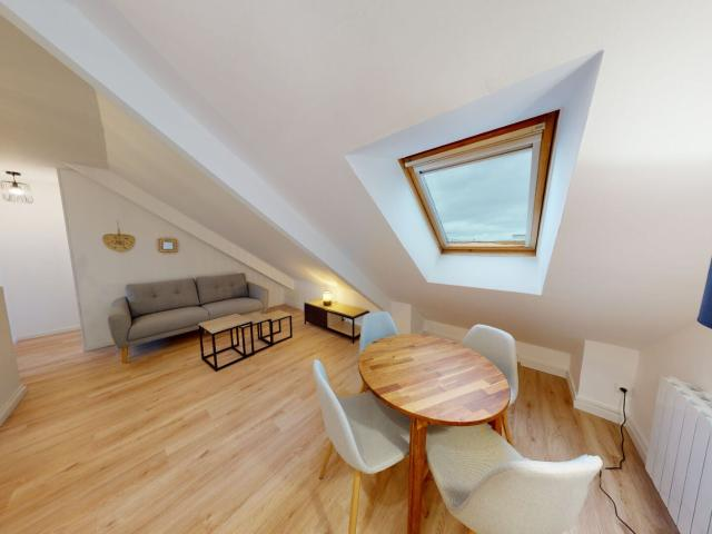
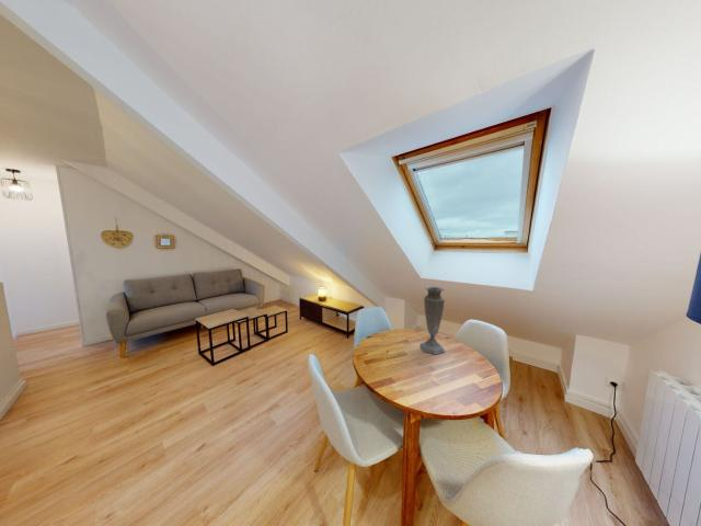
+ vase [420,285,446,356]
